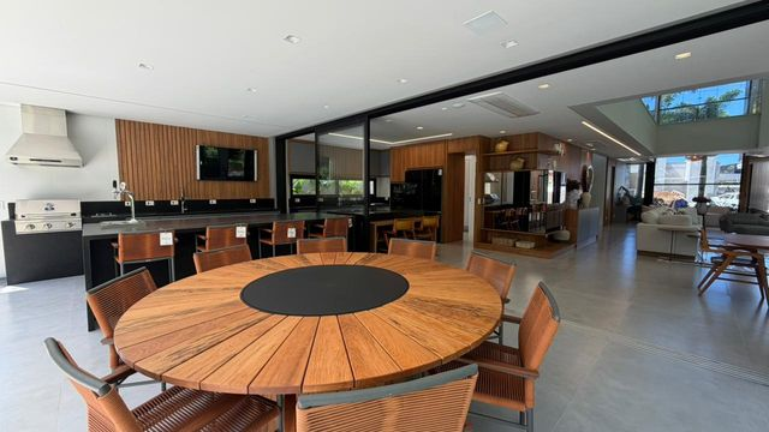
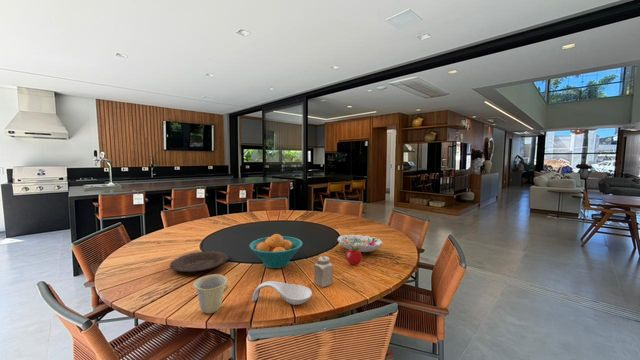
+ fruit [345,247,363,266]
+ cup [192,273,230,314]
+ decorative bowl [337,234,383,253]
+ plate [169,250,229,273]
+ spoon rest [251,280,313,306]
+ fruit bowl [248,233,304,269]
+ salt shaker [313,255,334,288]
